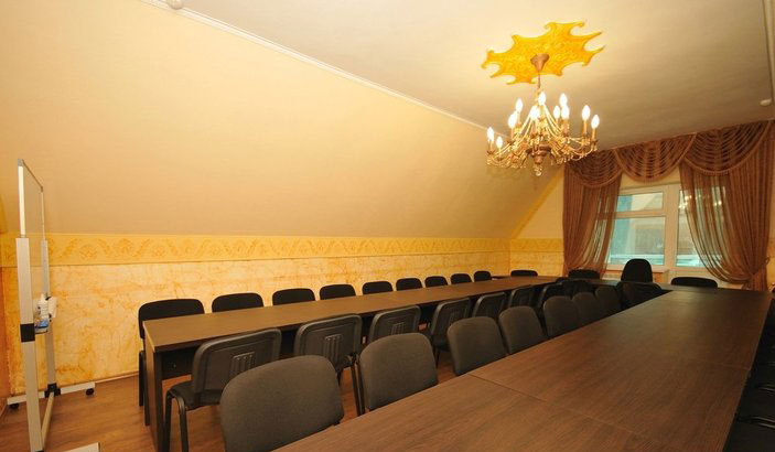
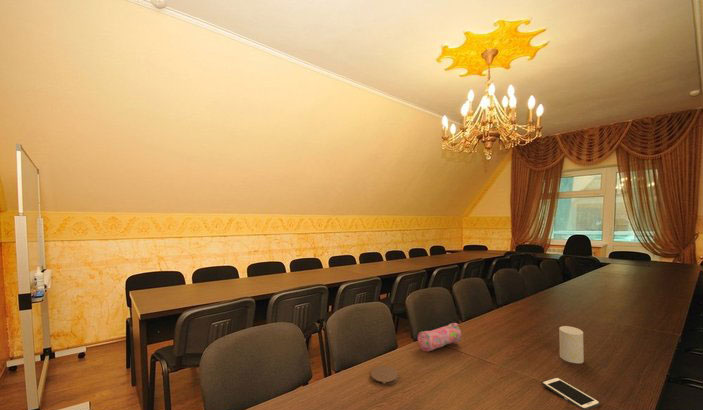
+ cup [558,325,585,364]
+ cell phone [541,376,601,410]
+ pencil case [417,322,462,352]
+ coaster [370,365,399,385]
